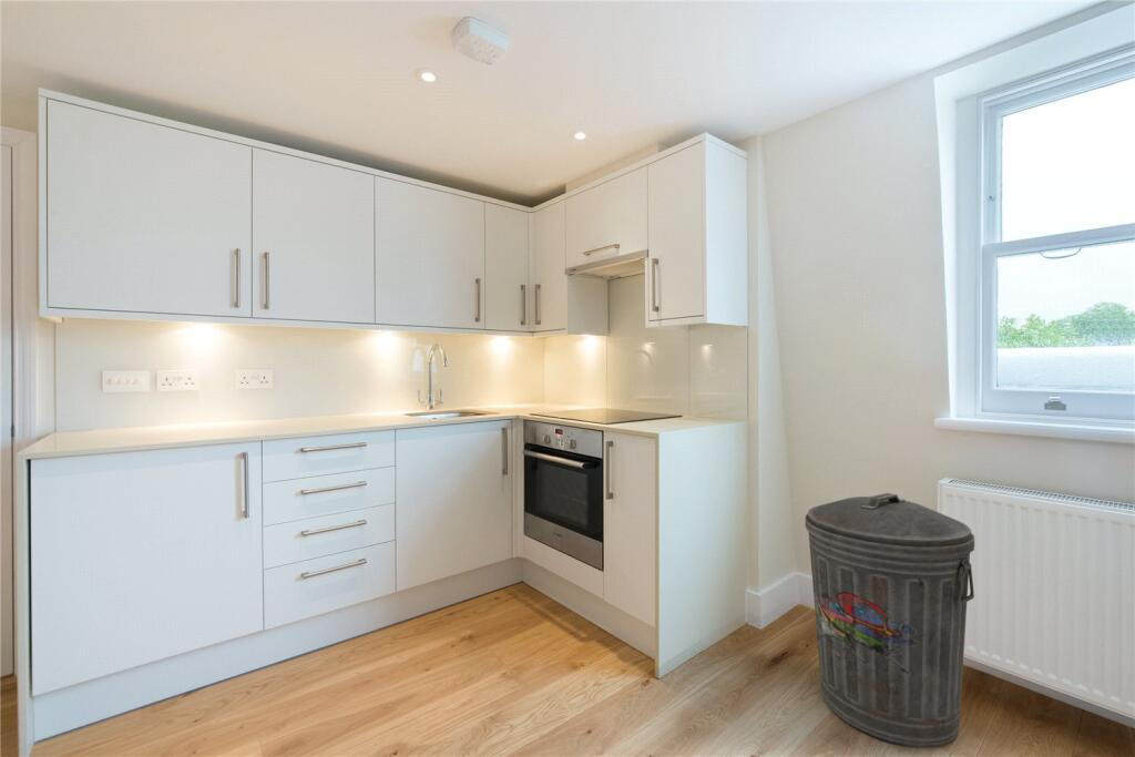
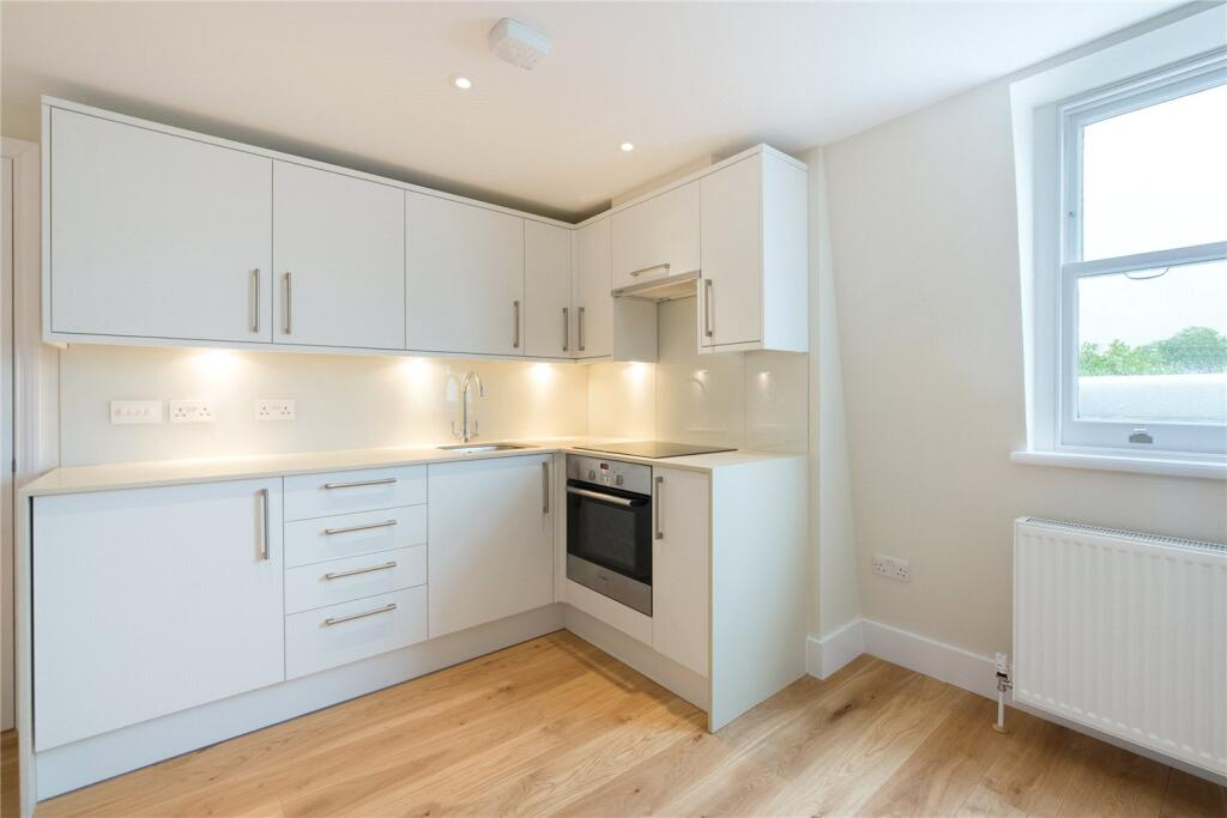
- trash can [805,492,975,748]
